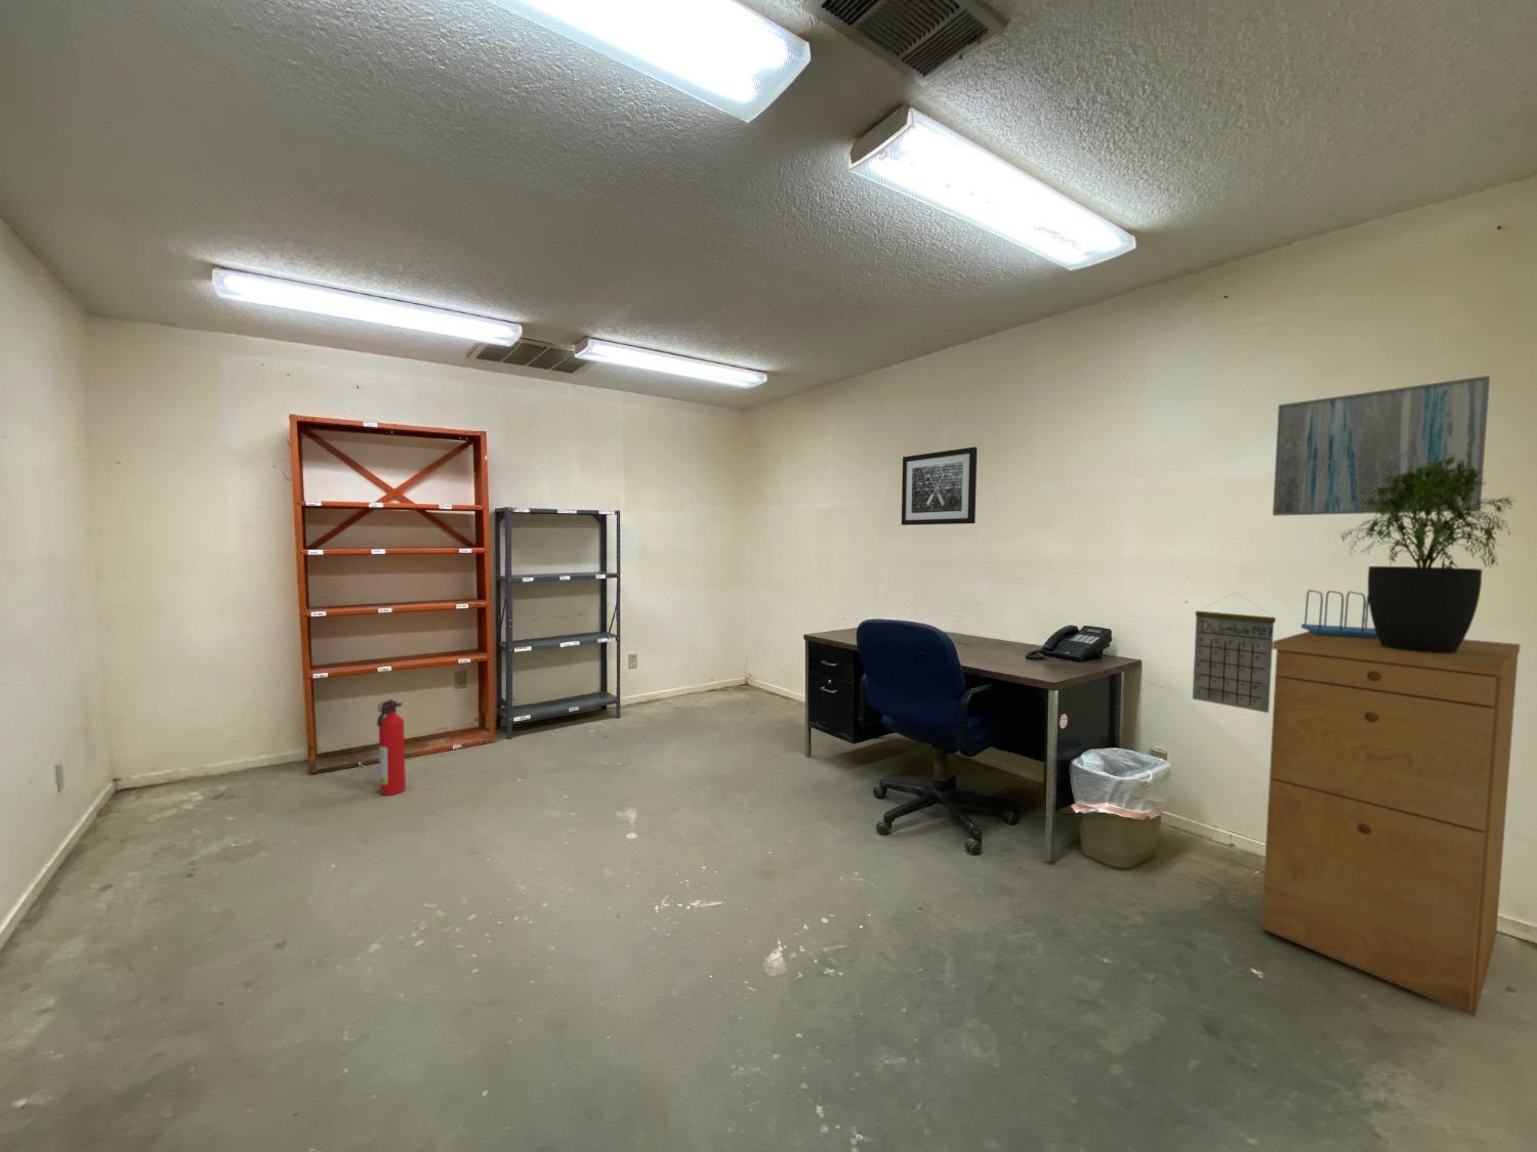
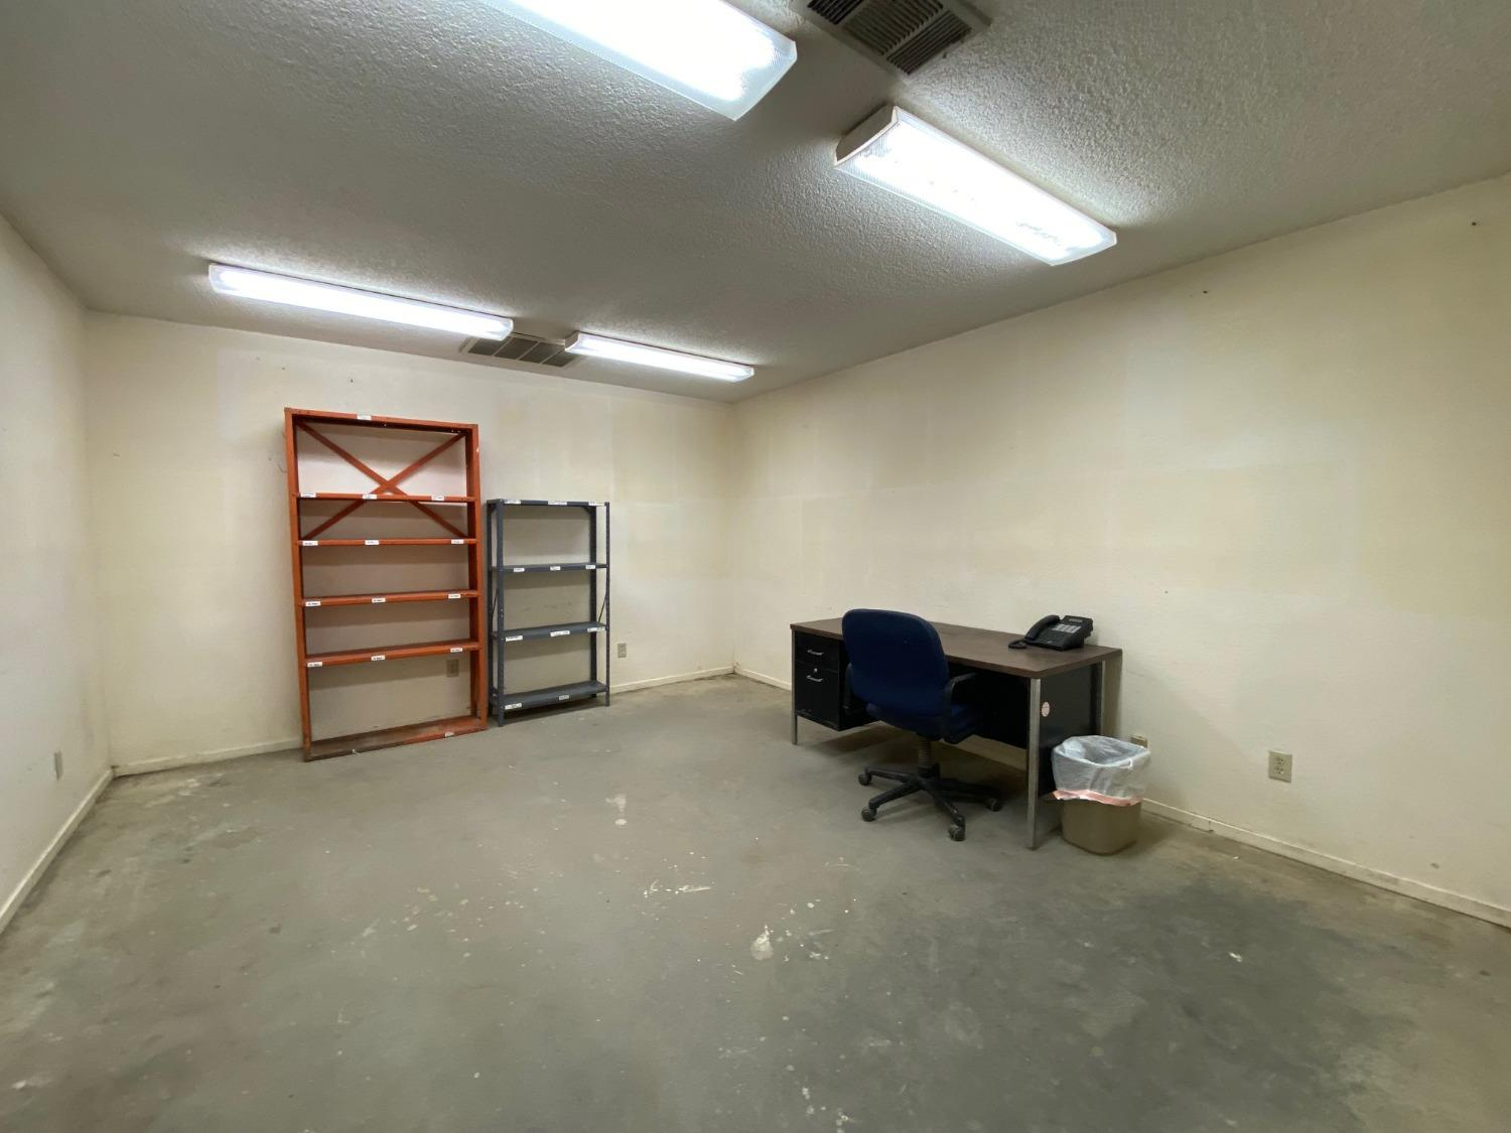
- wall art [900,447,978,526]
- potted plant [1336,454,1519,653]
- calendar [1192,591,1277,714]
- file sorter [1300,589,1378,638]
- wall art [1272,375,1491,517]
- filing cabinet [1260,630,1521,1018]
- fire extinguisher [376,698,407,796]
